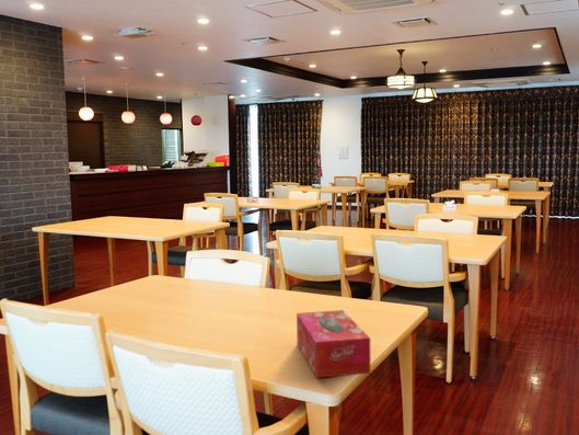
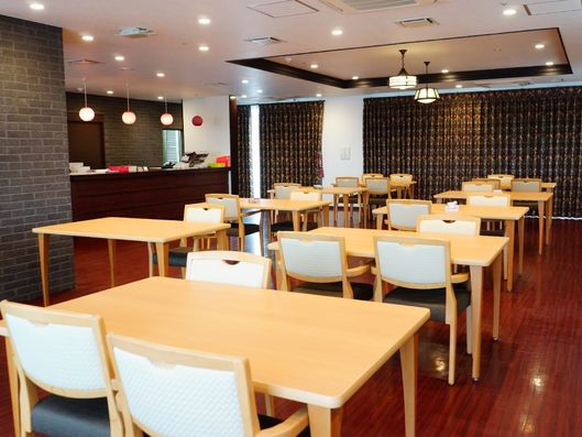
- tissue box [296,309,371,379]
